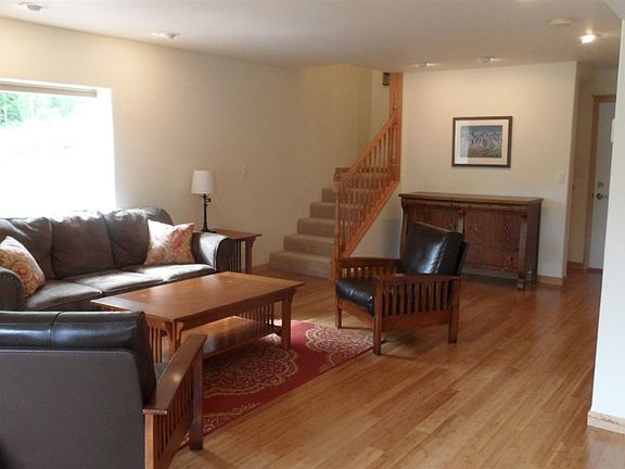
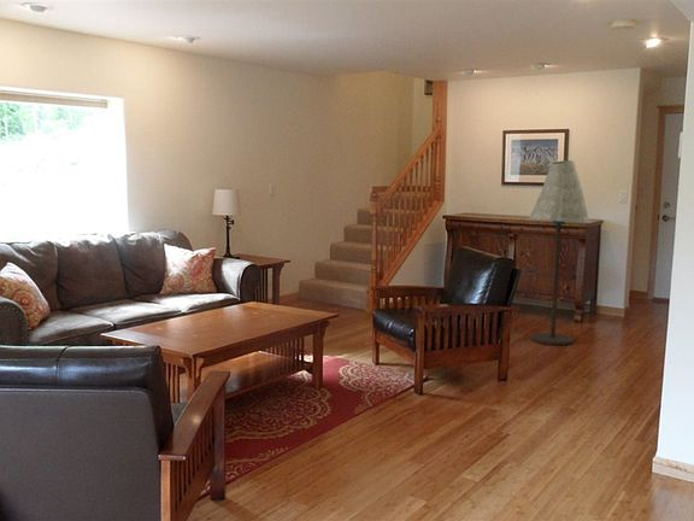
+ floor lamp [528,159,590,346]
